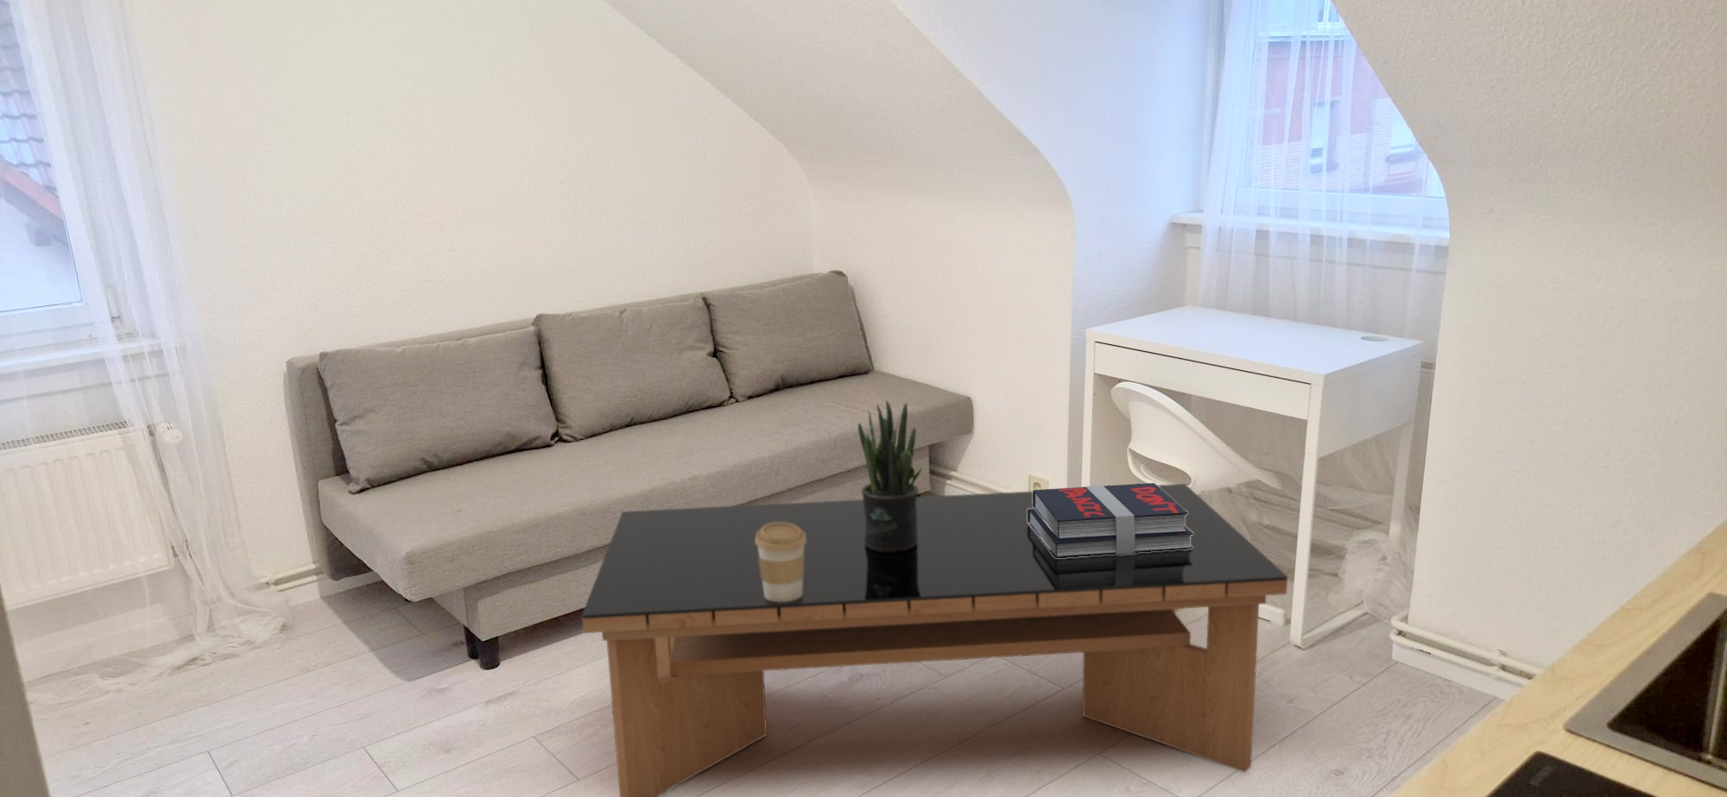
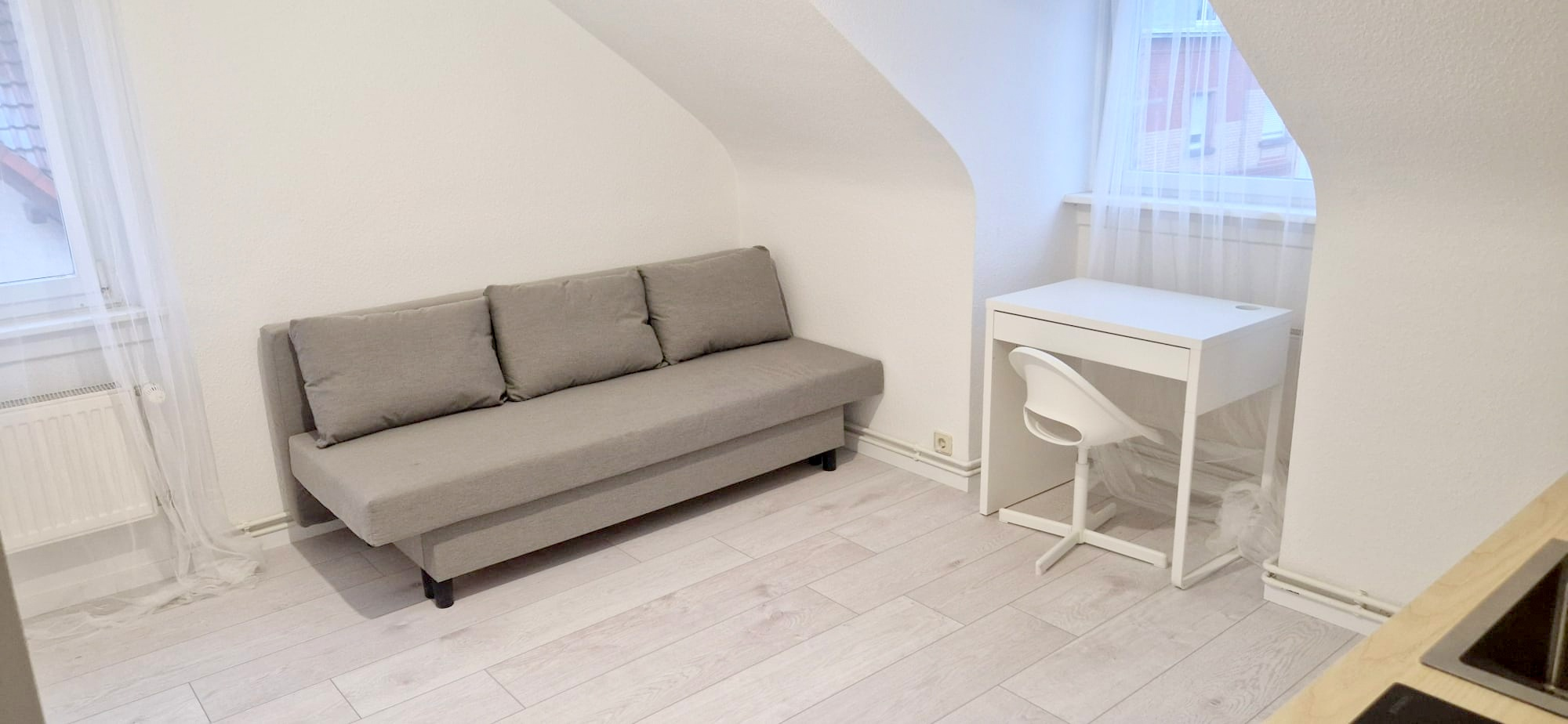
- potted plant [858,400,923,553]
- book [1028,482,1193,558]
- coffee cup [756,523,806,602]
- coffee table [582,483,1289,797]
